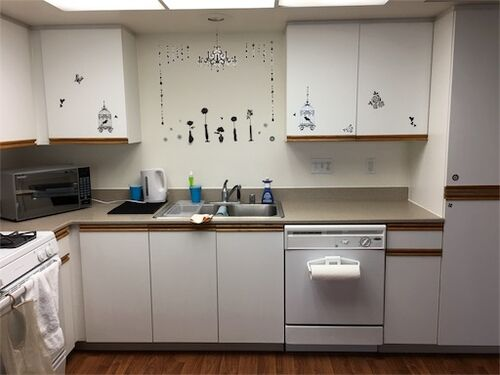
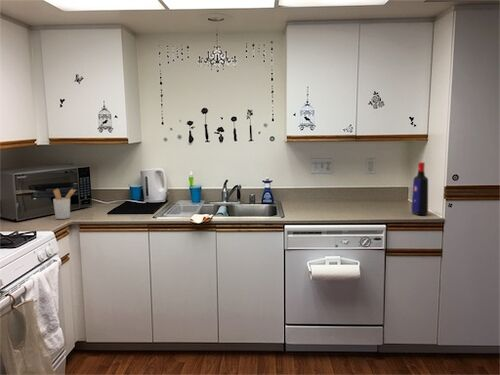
+ liquor bottle [411,161,429,216]
+ utensil holder [52,188,77,220]
